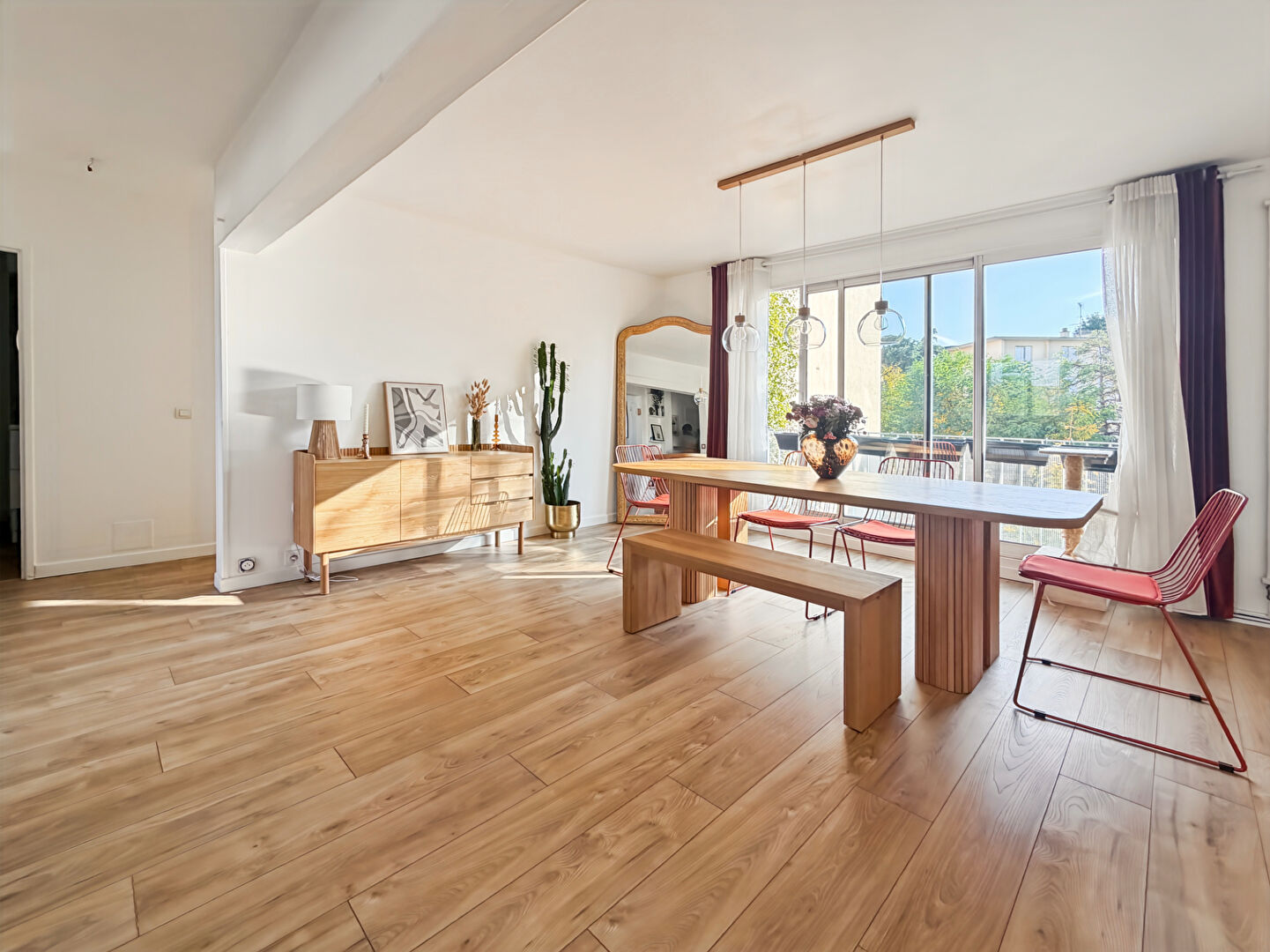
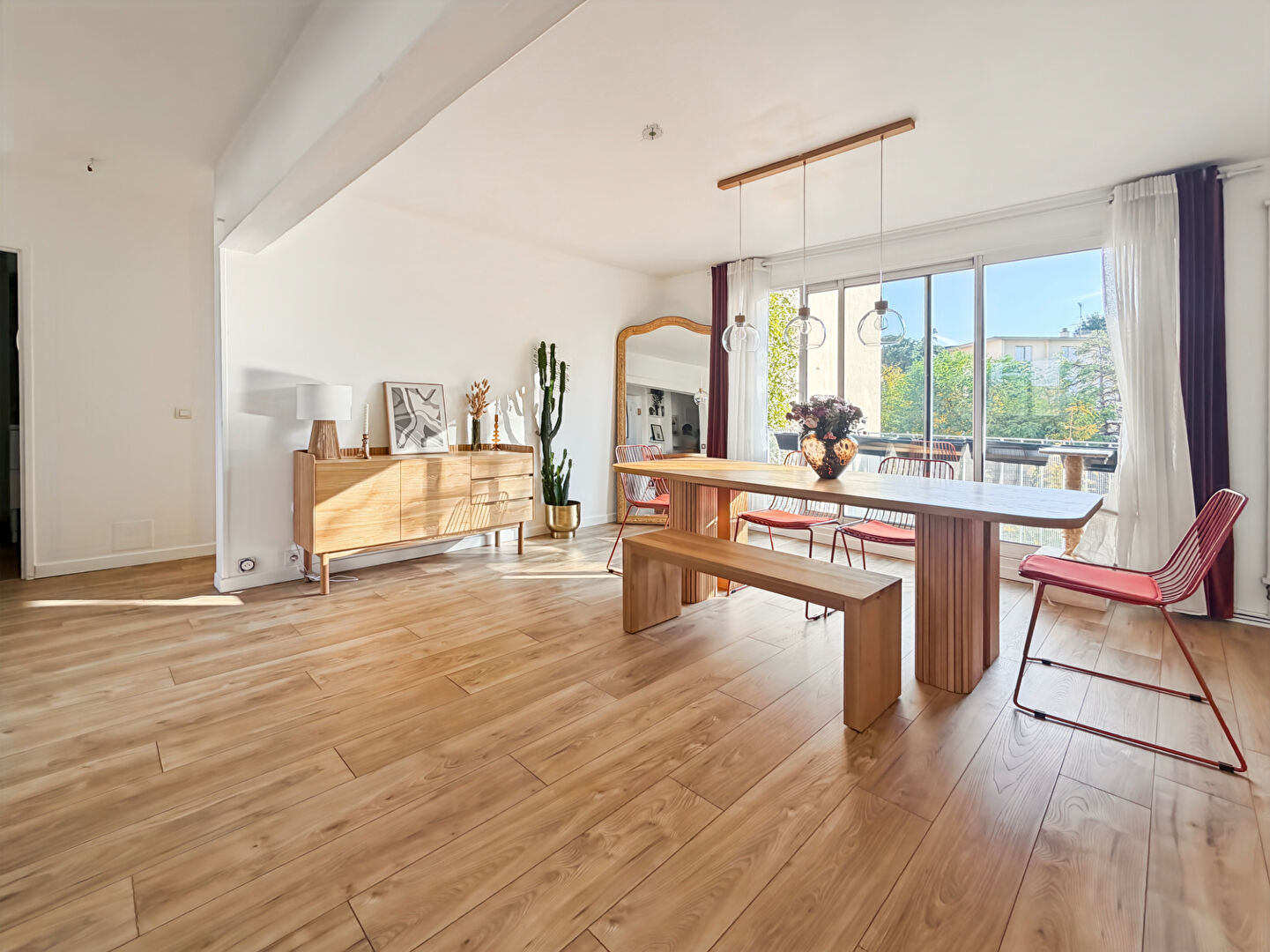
+ smoke detector [640,122,665,142]
